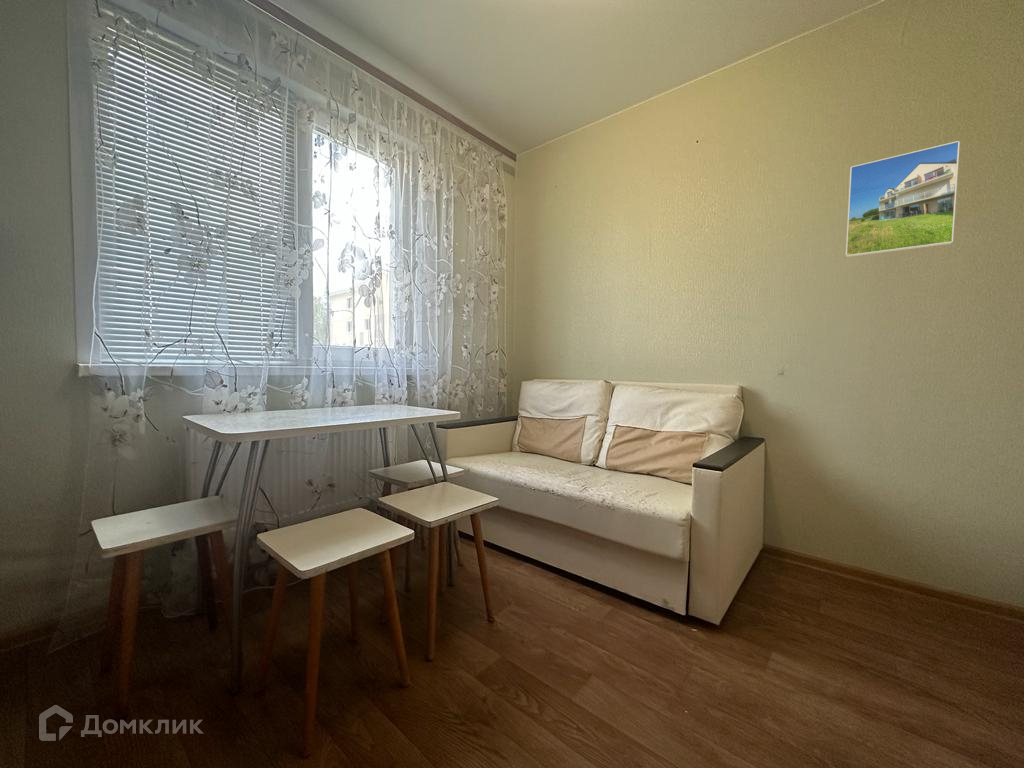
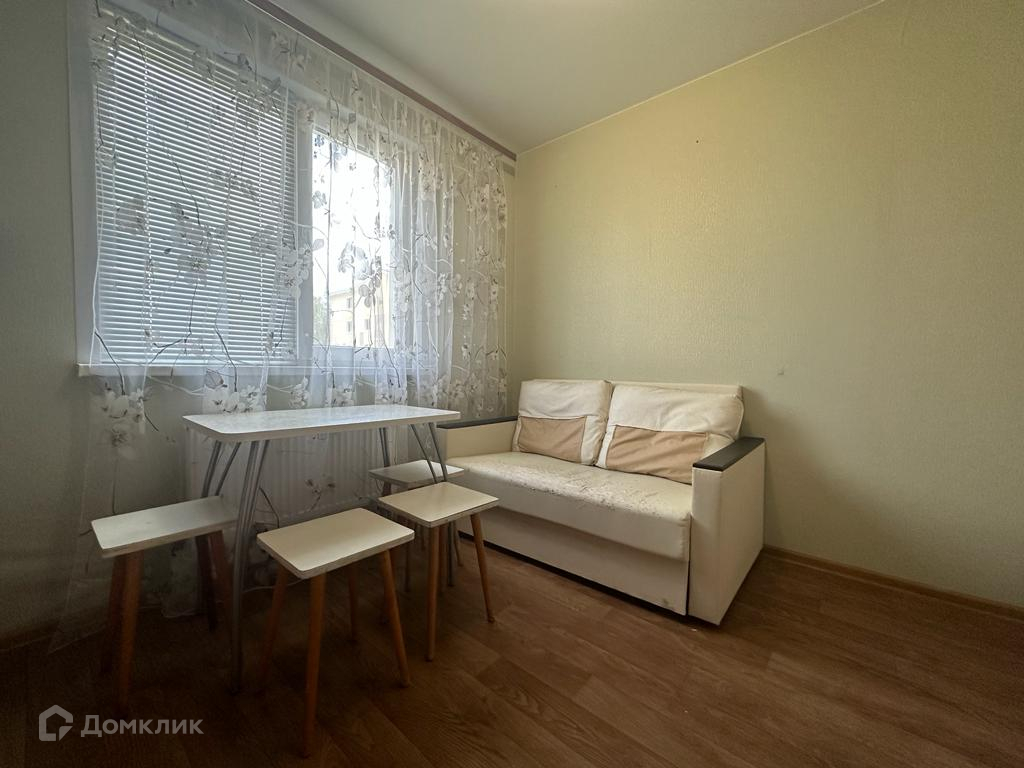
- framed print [844,140,961,259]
